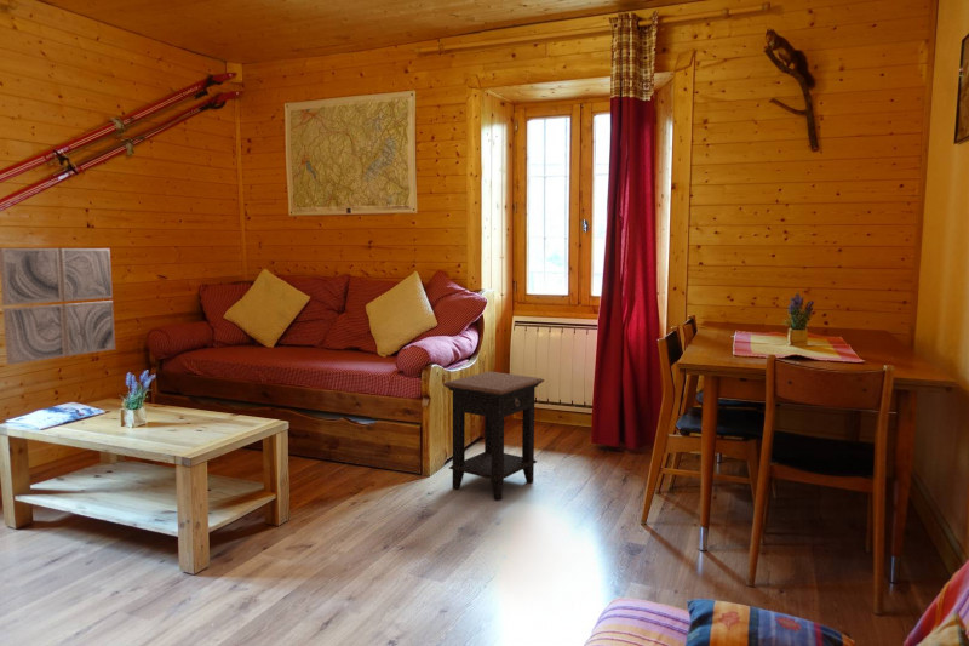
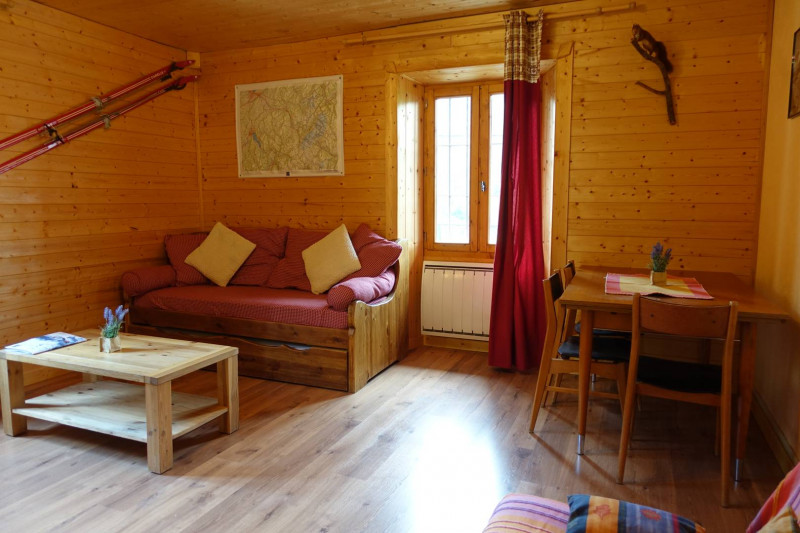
- side table [442,370,545,502]
- wall art [0,247,116,366]
